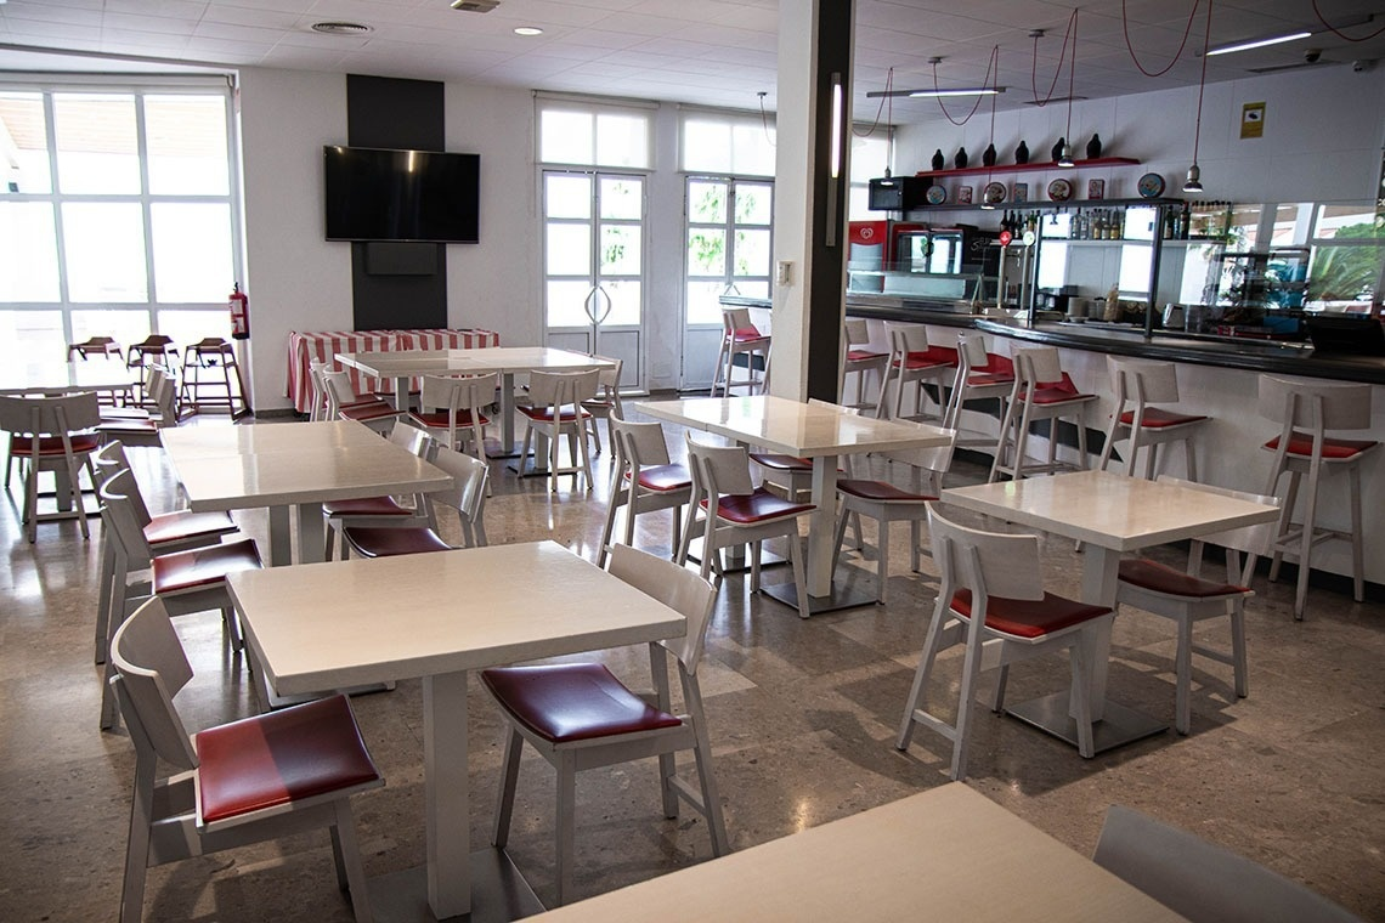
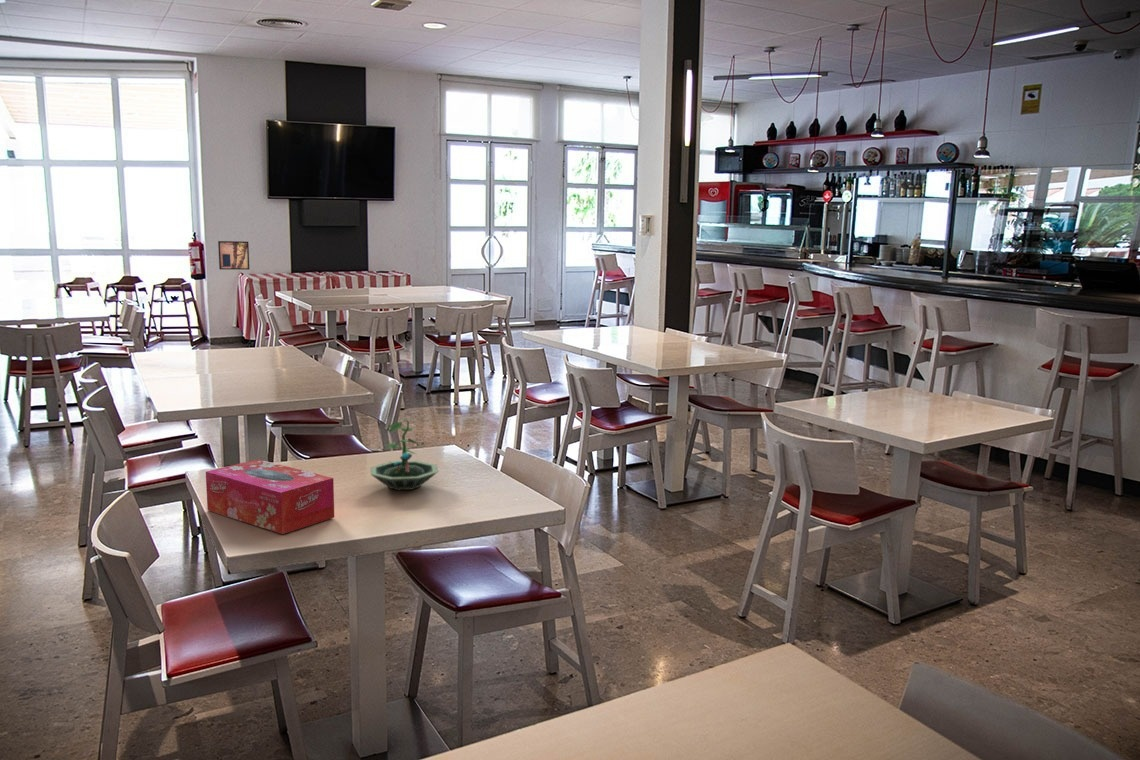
+ terrarium [369,417,439,491]
+ tissue box [205,458,335,535]
+ wall art [217,240,250,271]
